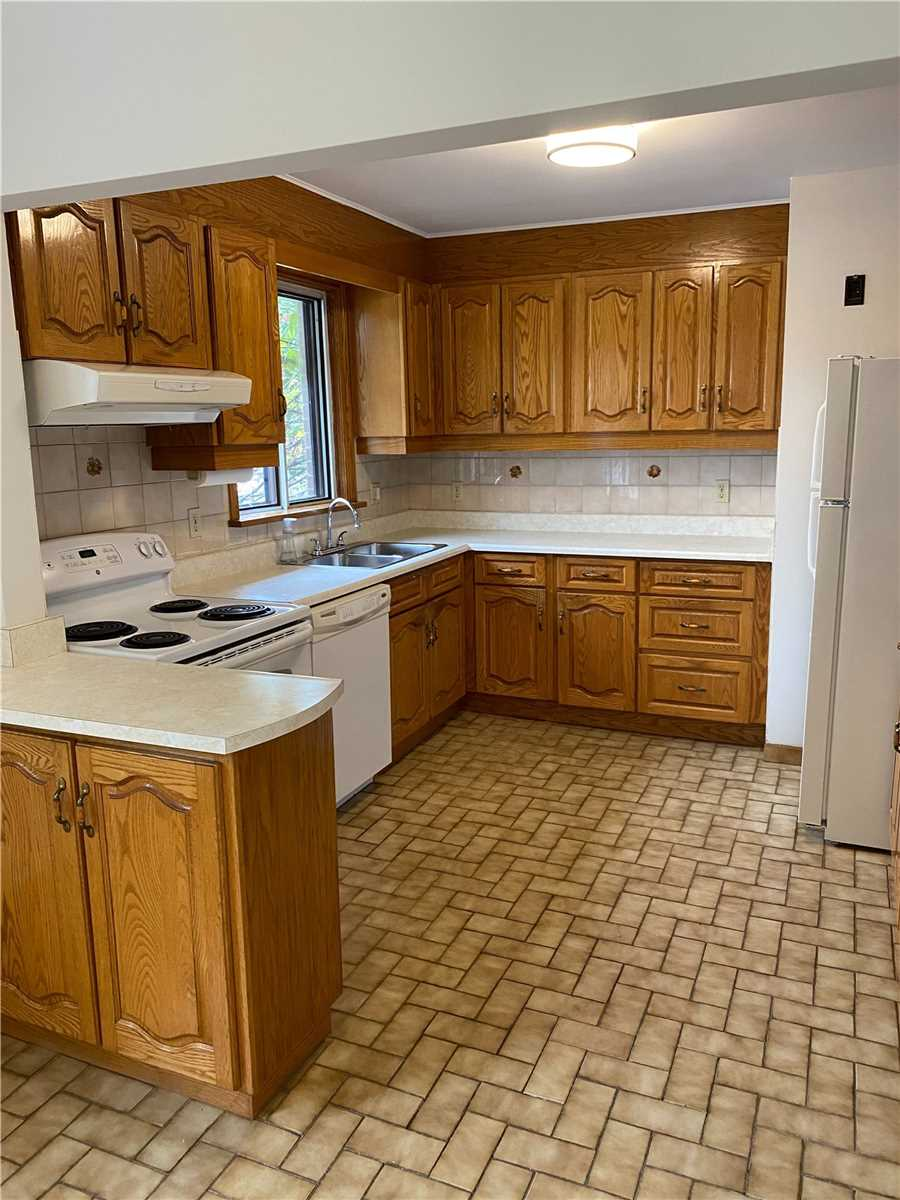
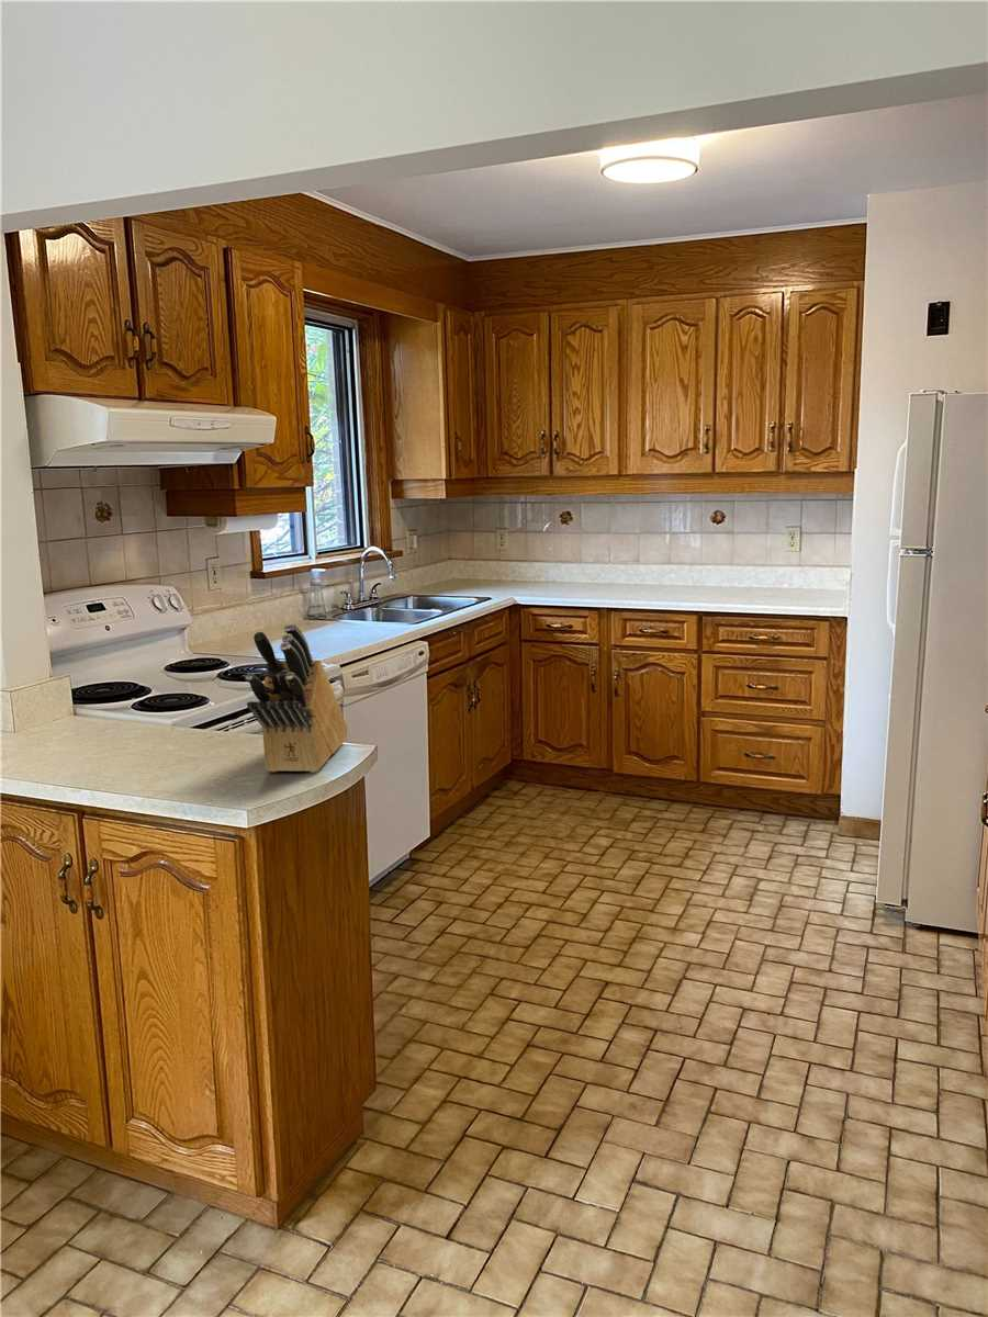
+ knife block [245,622,349,774]
